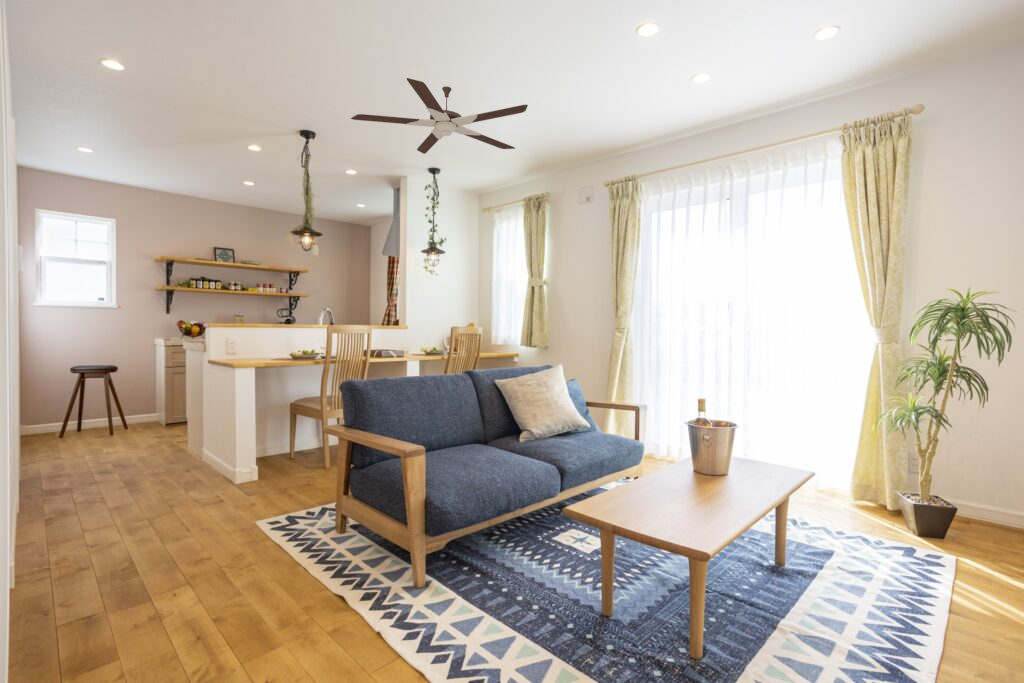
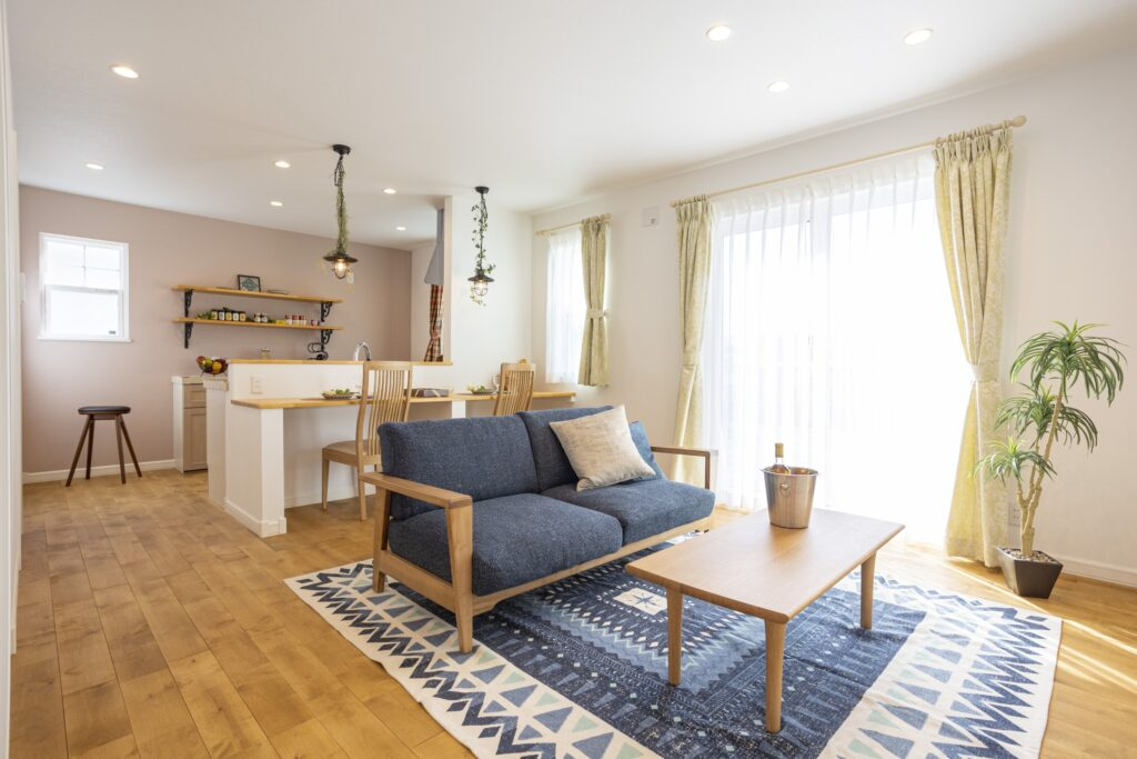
- ceiling fan [350,77,529,155]
